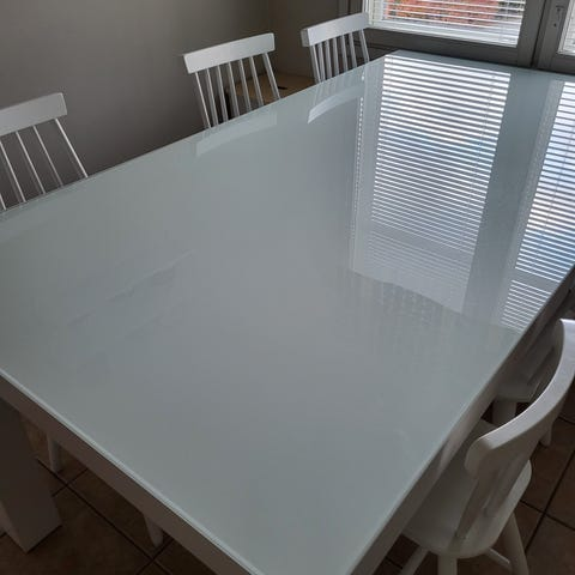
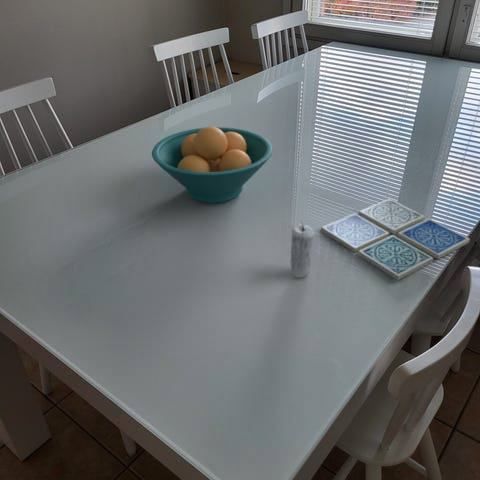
+ fruit bowl [151,125,274,204]
+ candle [289,221,315,279]
+ drink coaster [320,198,471,281]
